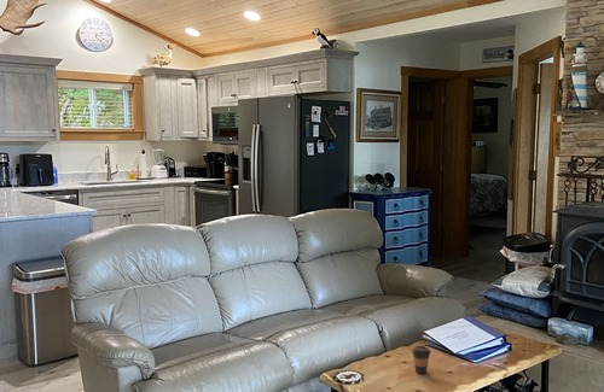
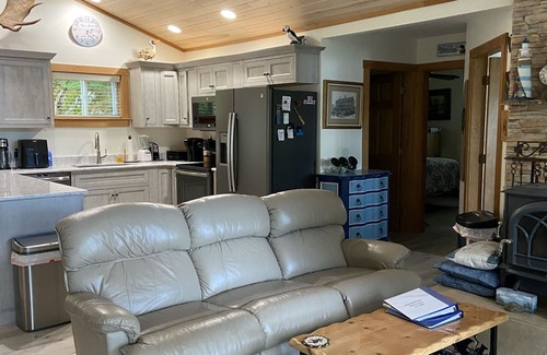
- coffee cup [411,345,432,375]
